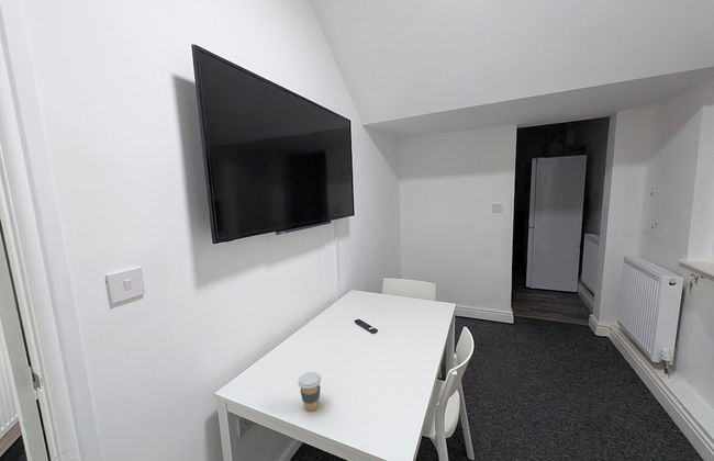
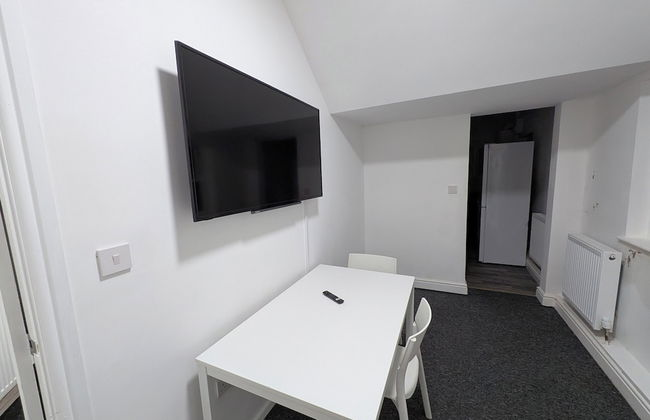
- coffee cup [298,371,322,412]
